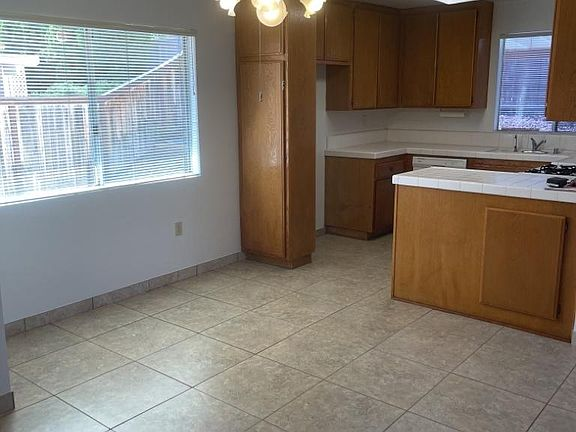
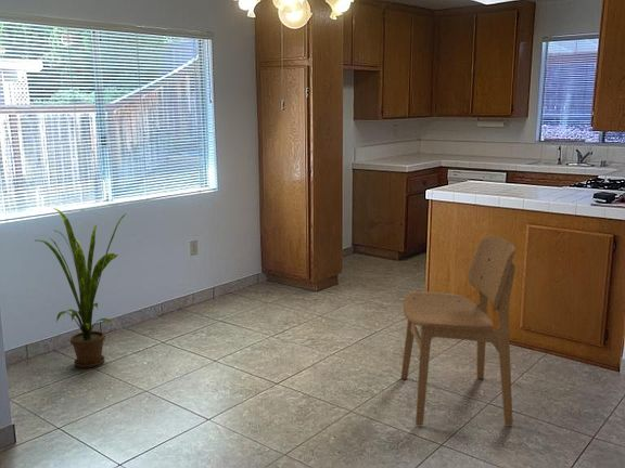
+ house plant [36,207,128,368]
+ dining chair [400,235,516,426]
